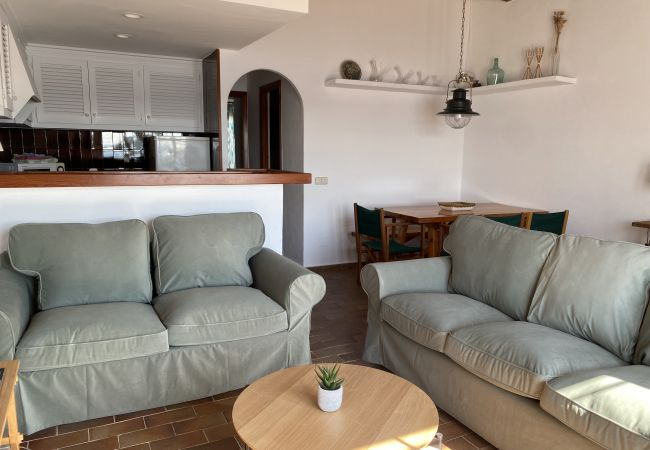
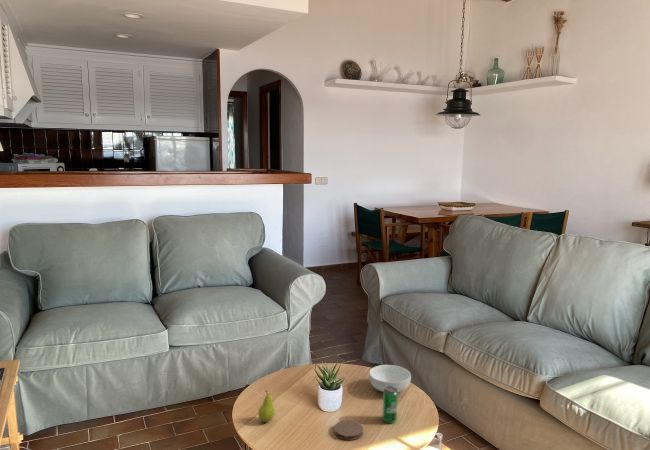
+ coaster [333,419,364,441]
+ fruit [257,389,276,423]
+ beverage can [381,386,399,424]
+ cereal bowl [368,364,412,393]
